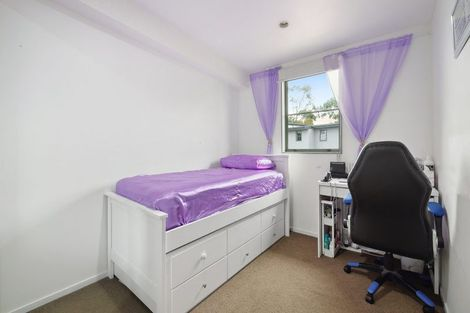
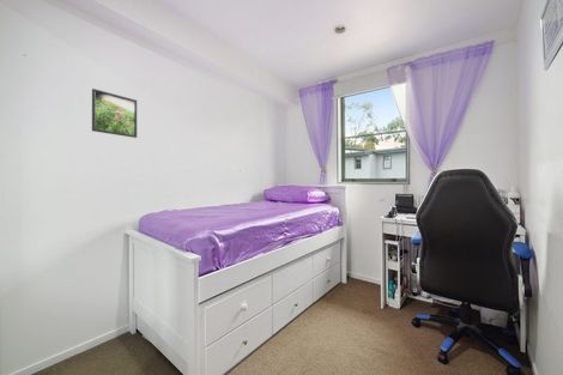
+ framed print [91,87,138,139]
